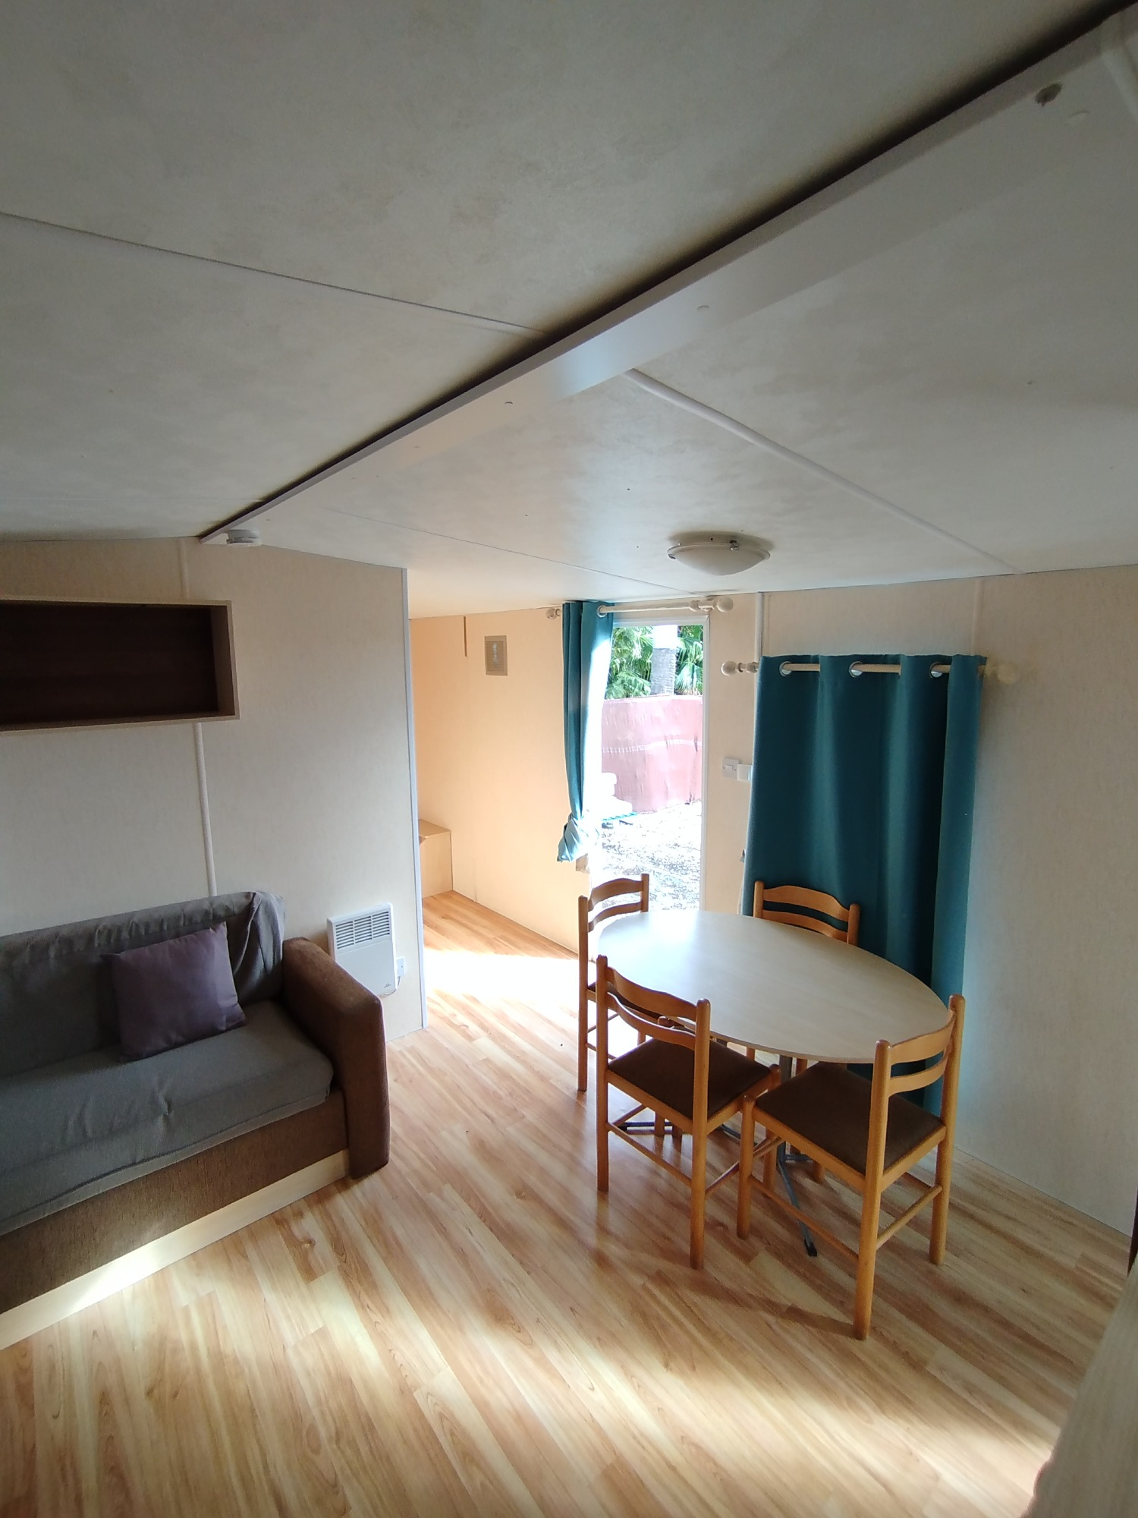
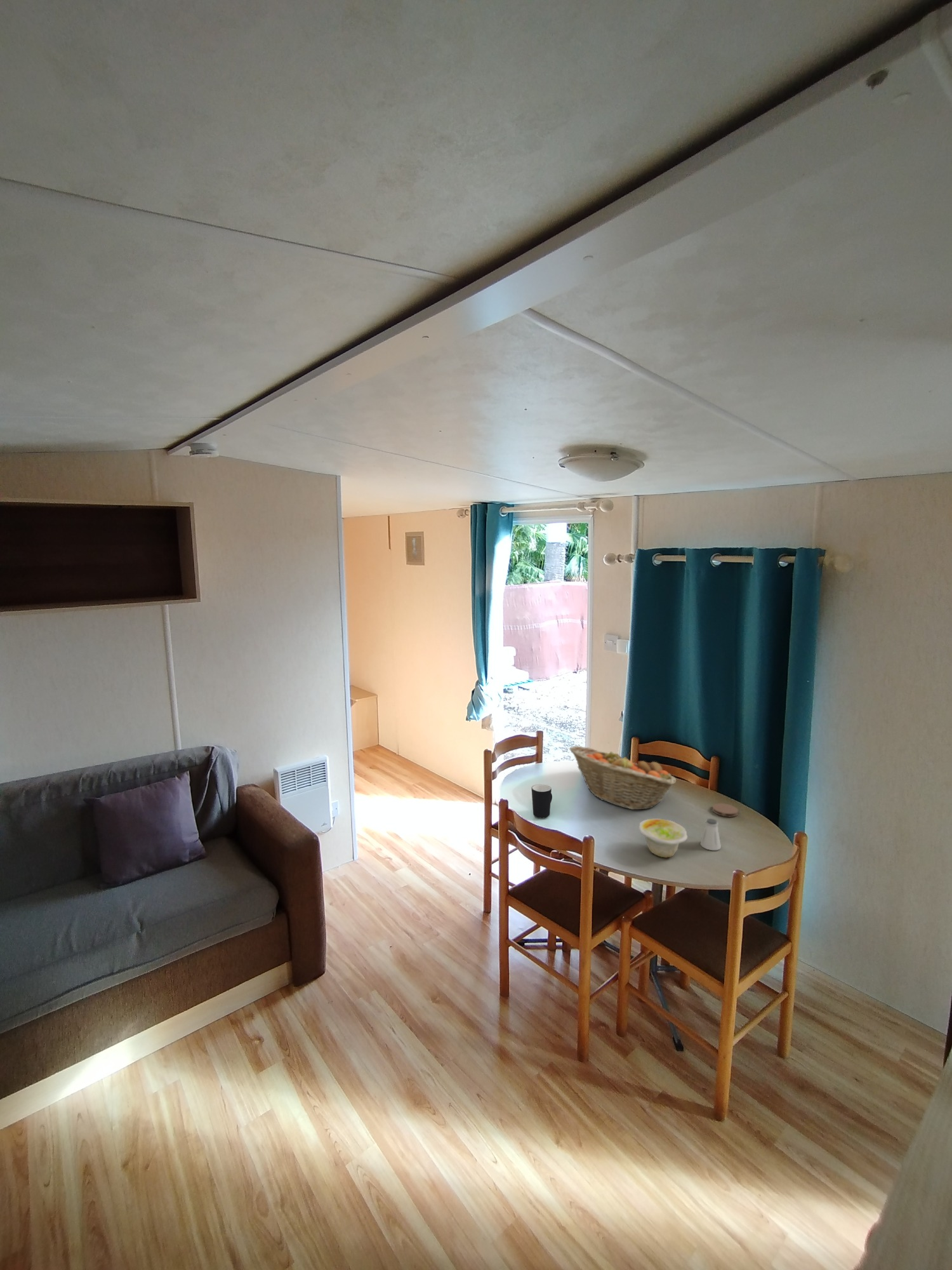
+ saltshaker [699,818,722,851]
+ bowl [638,818,688,859]
+ coaster [711,803,739,818]
+ fruit basket [569,745,677,810]
+ mug [531,784,553,819]
